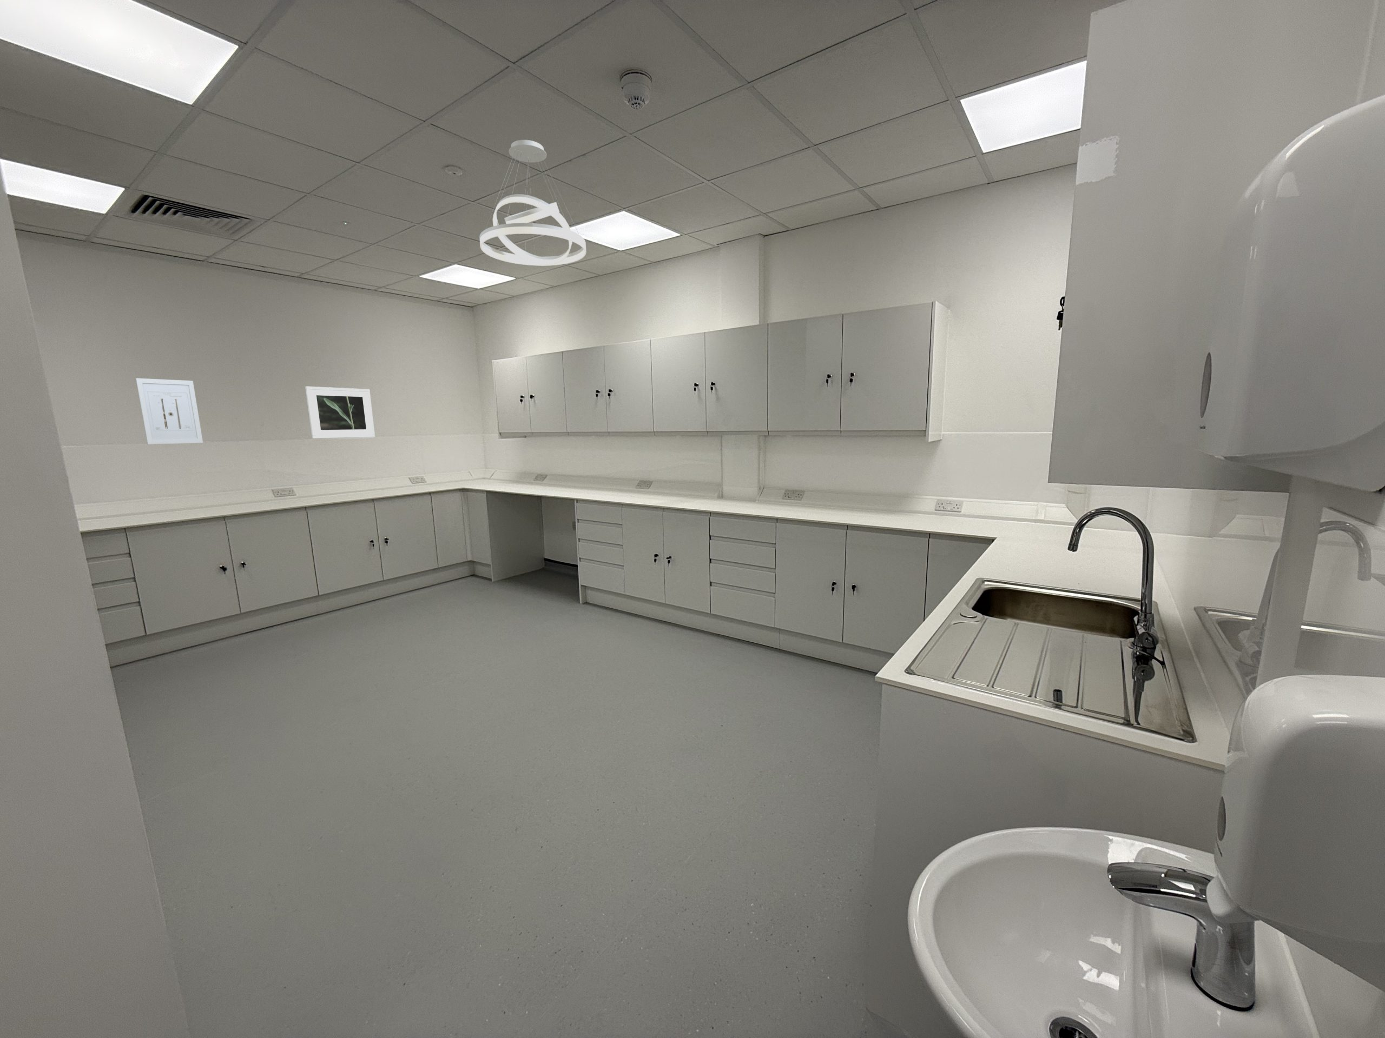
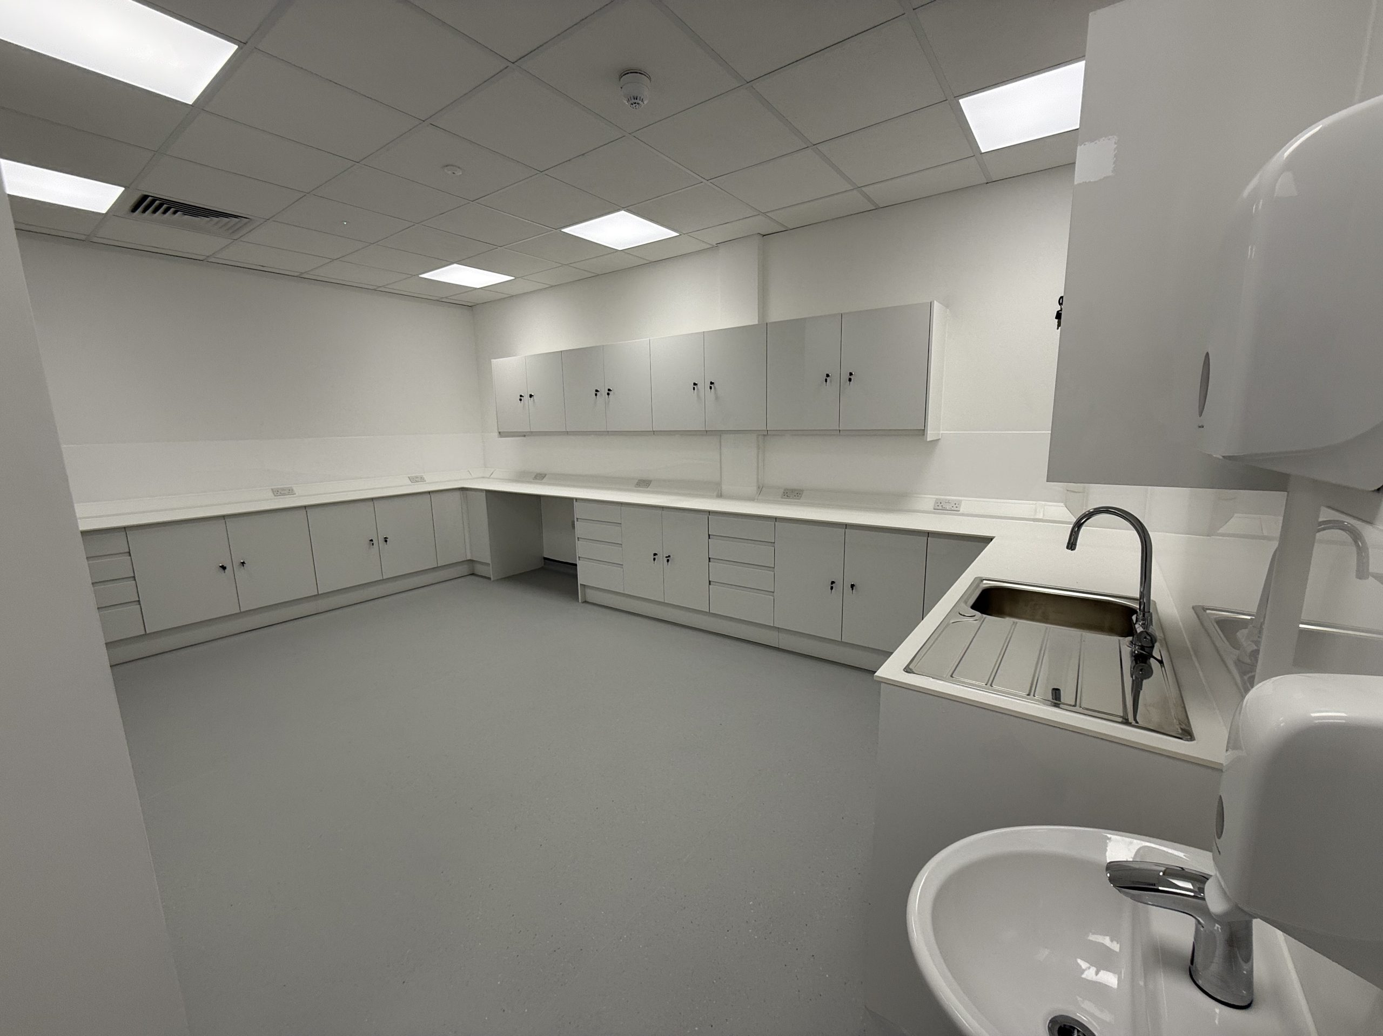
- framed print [304,386,375,439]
- wall art [135,377,204,445]
- pendant light [479,140,587,266]
